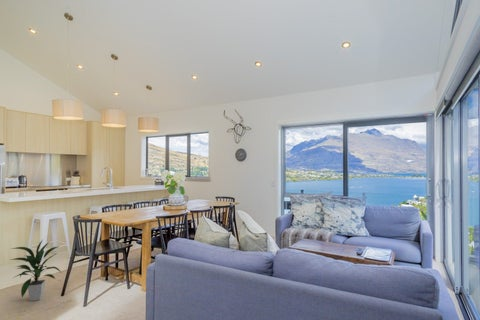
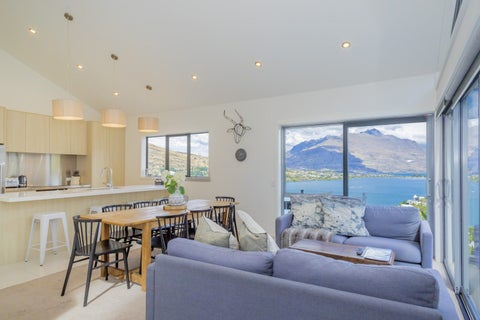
- indoor plant [10,240,62,302]
